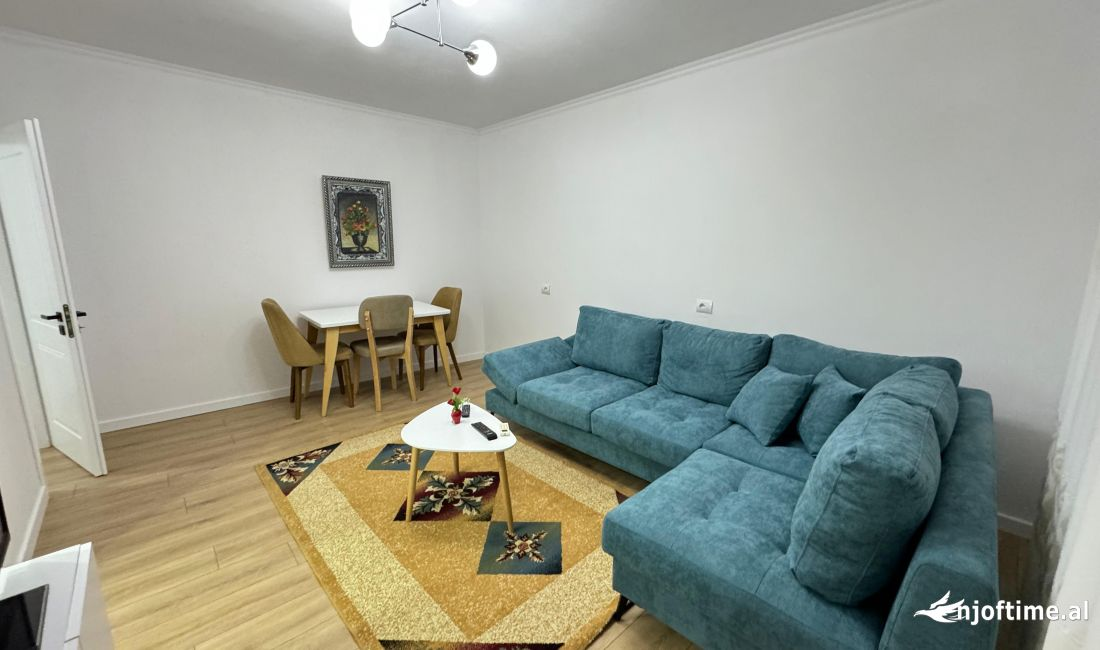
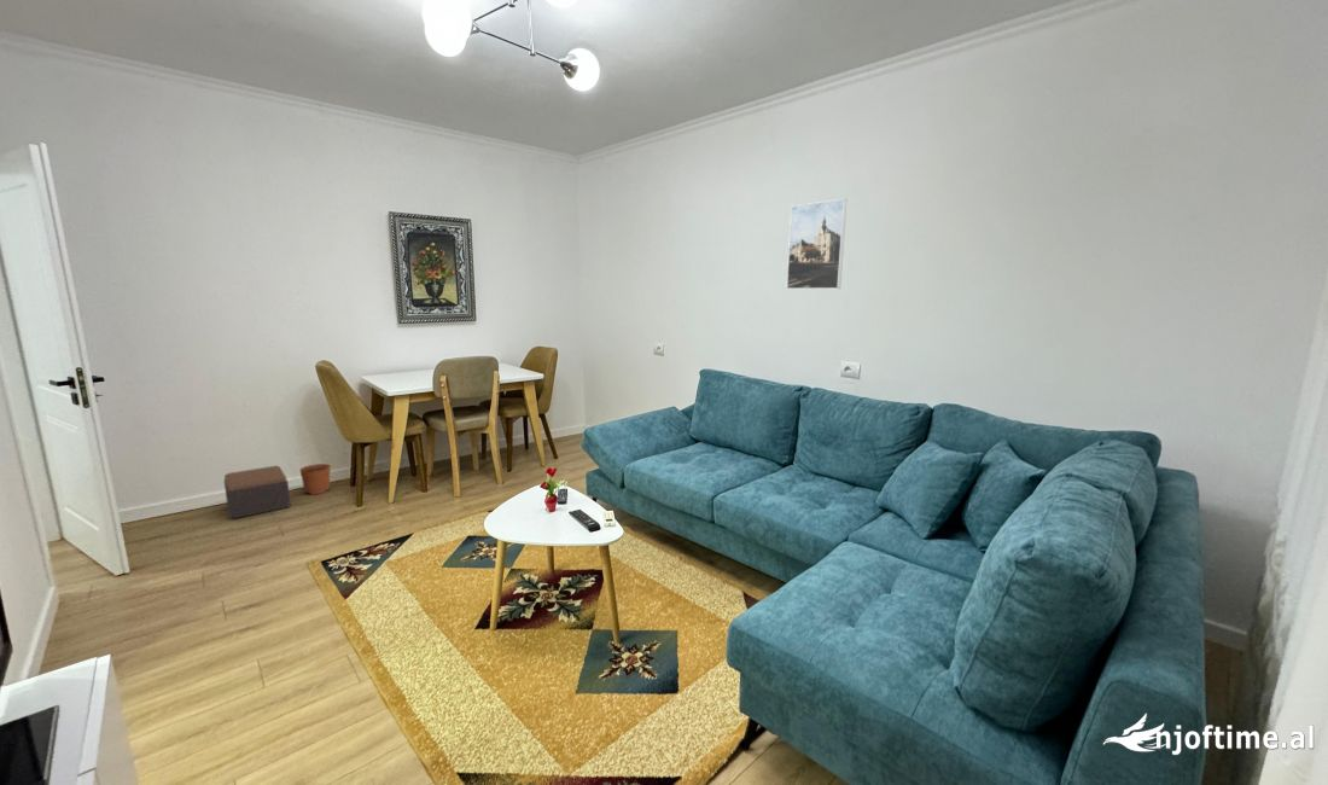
+ footstool [223,465,292,521]
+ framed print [786,198,849,290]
+ plant pot [298,460,332,495]
